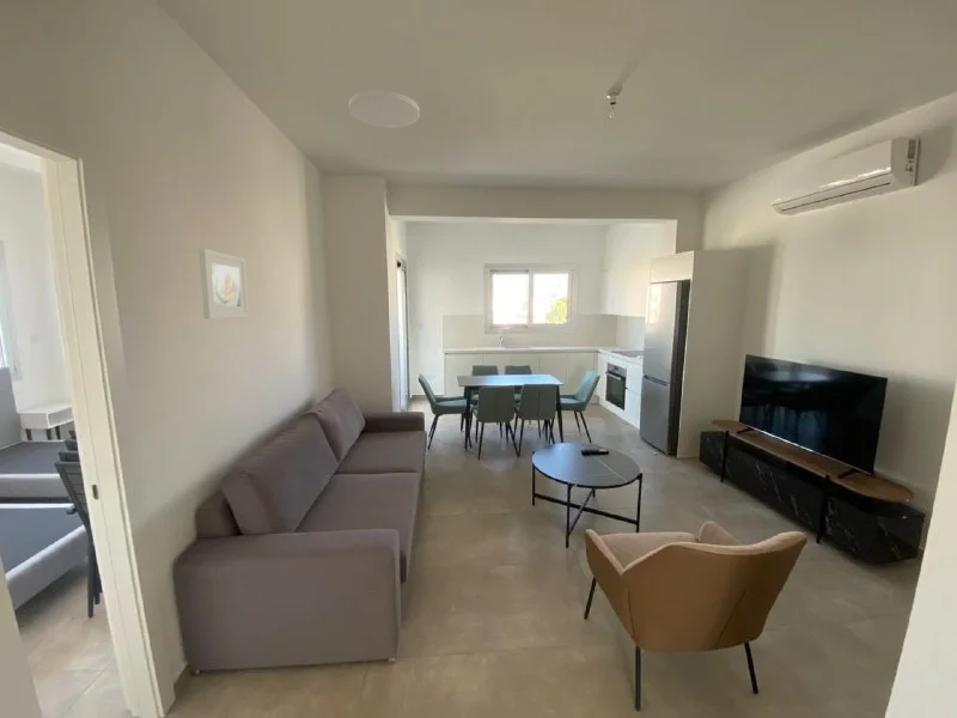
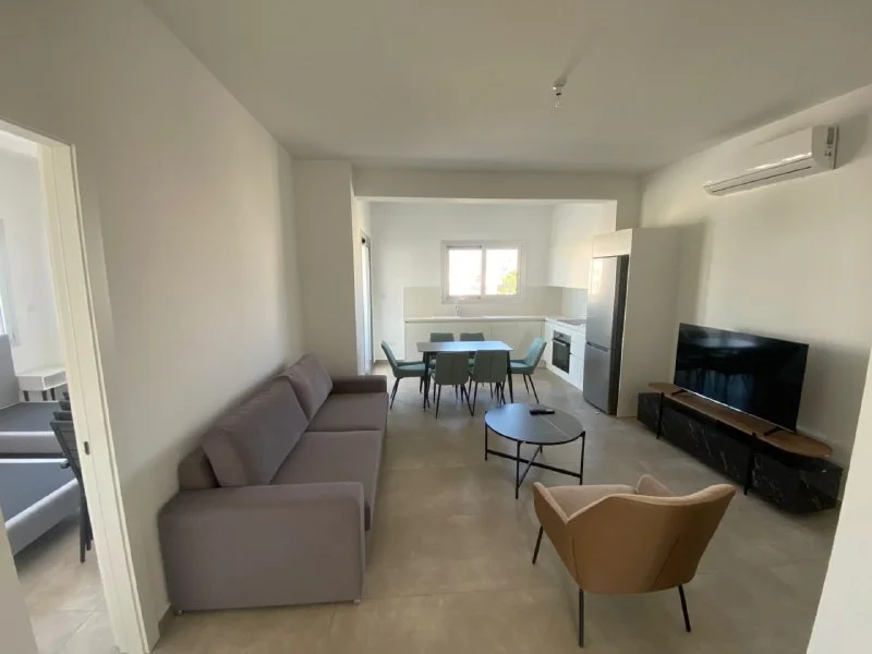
- ceiling light [347,89,421,129]
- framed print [199,248,249,321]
